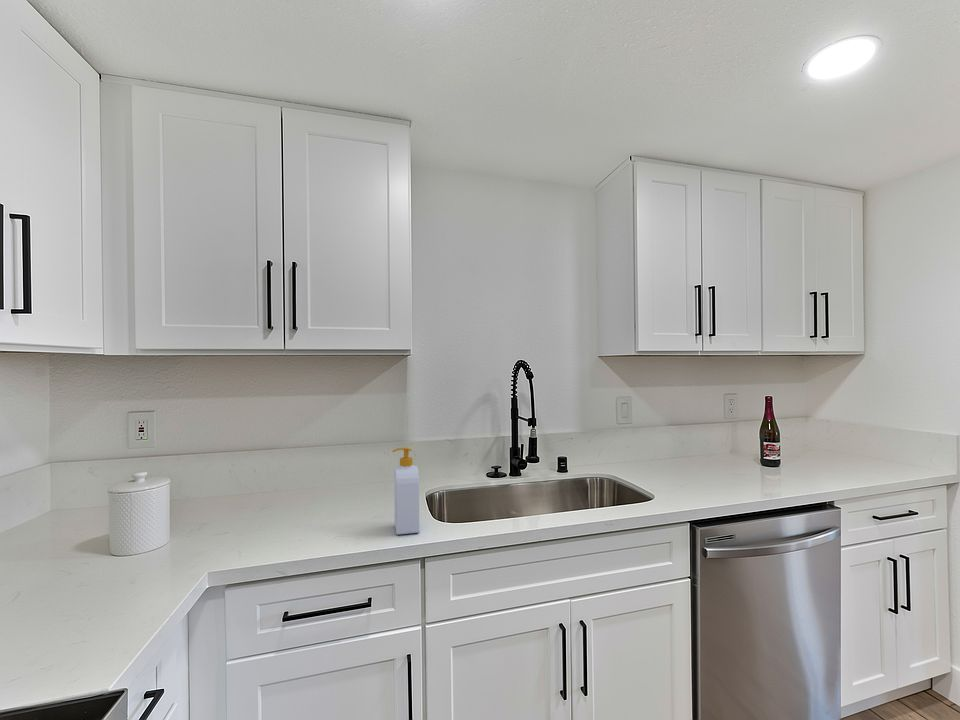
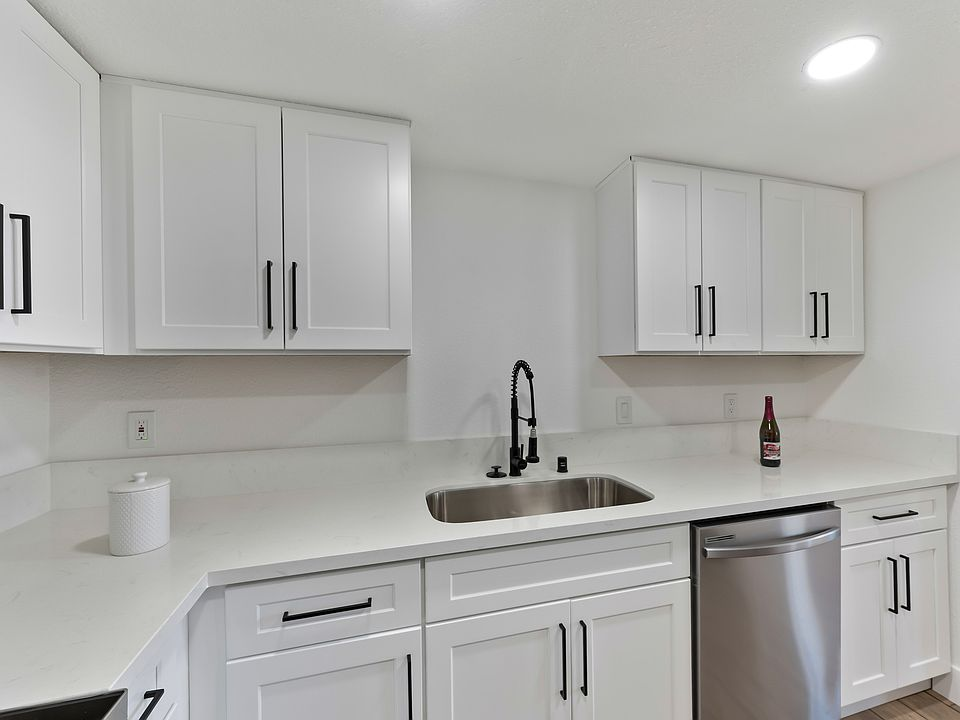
- soap bottle [392,446,420,536]
